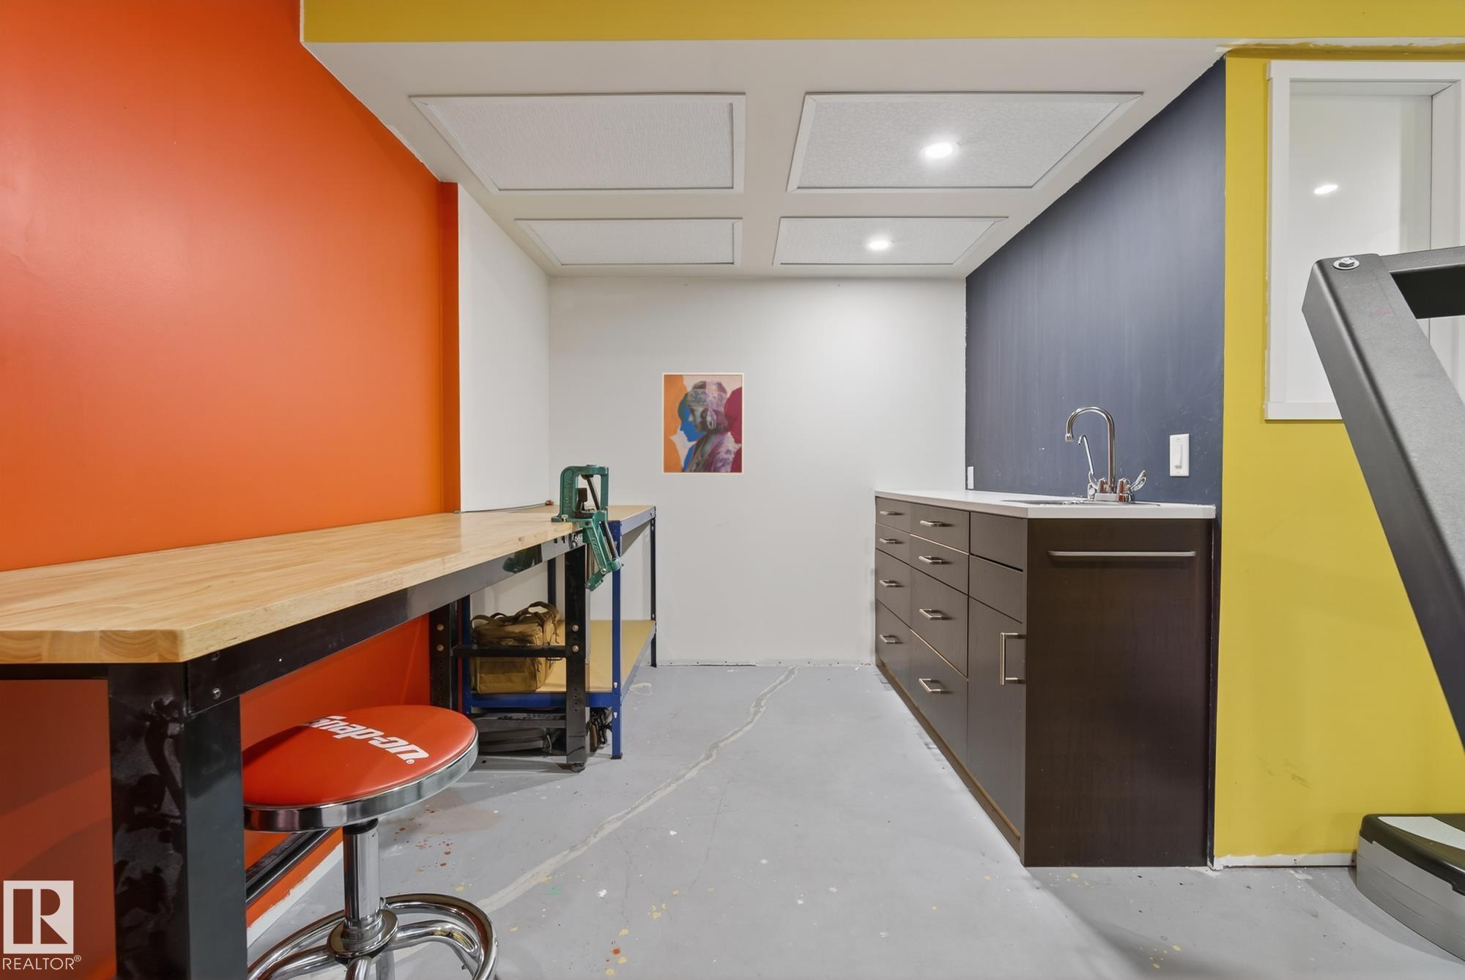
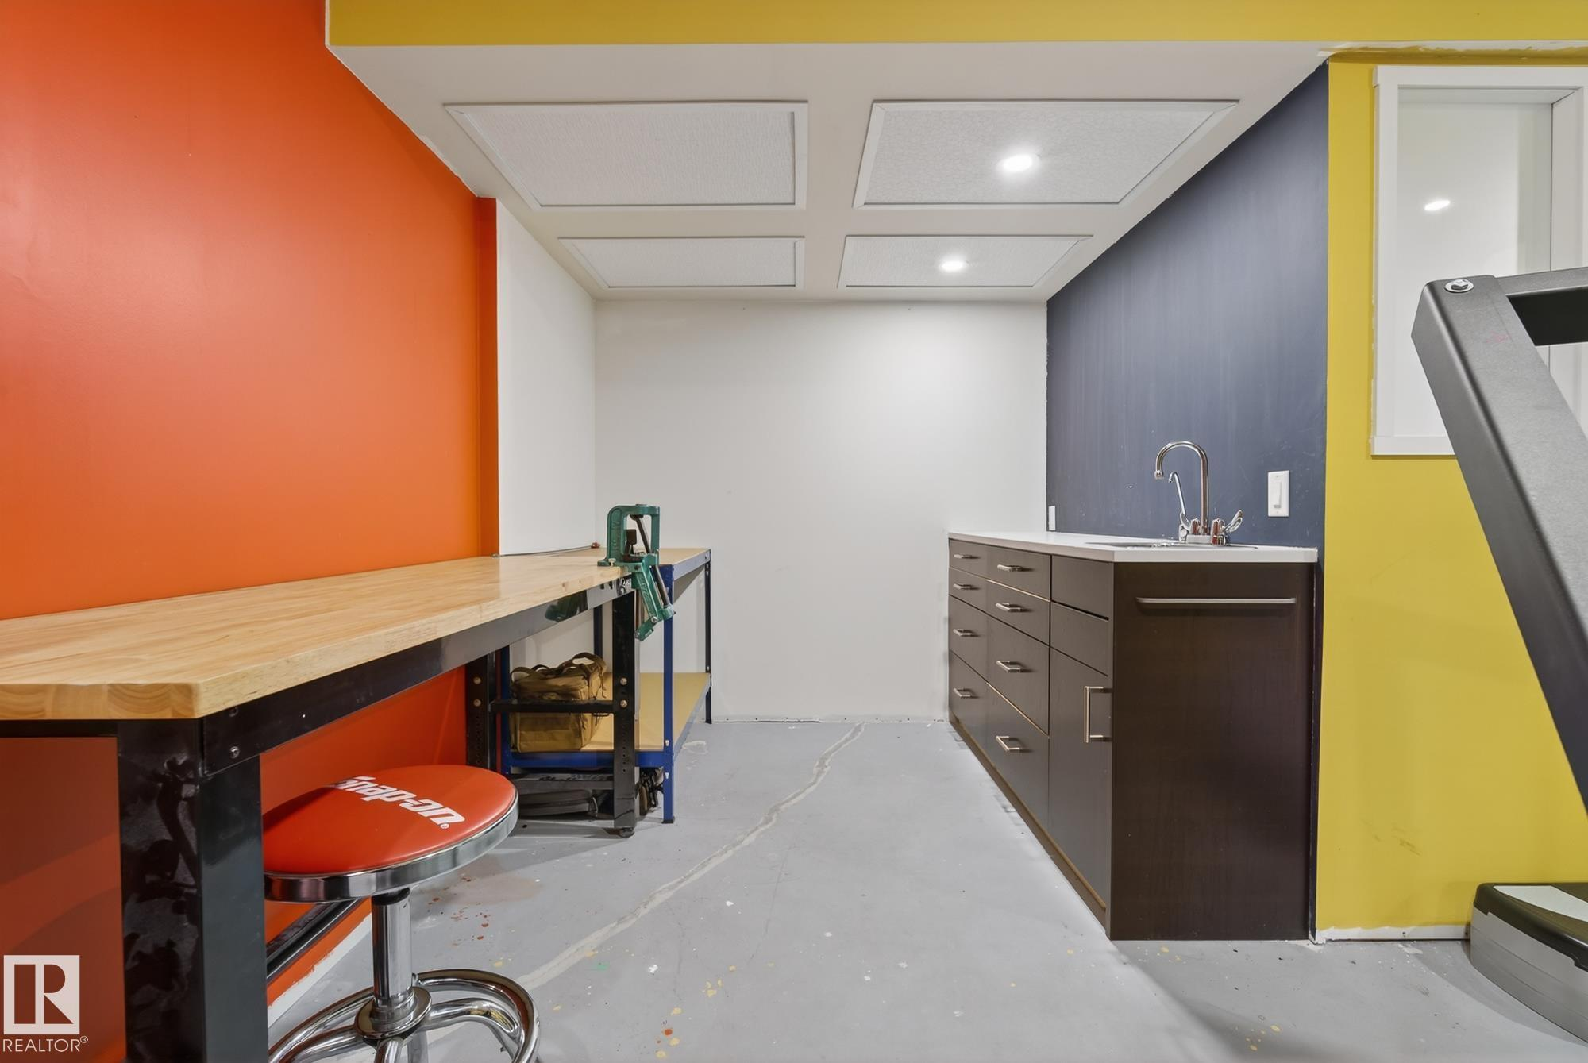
- wall art [662,372,745,475]
